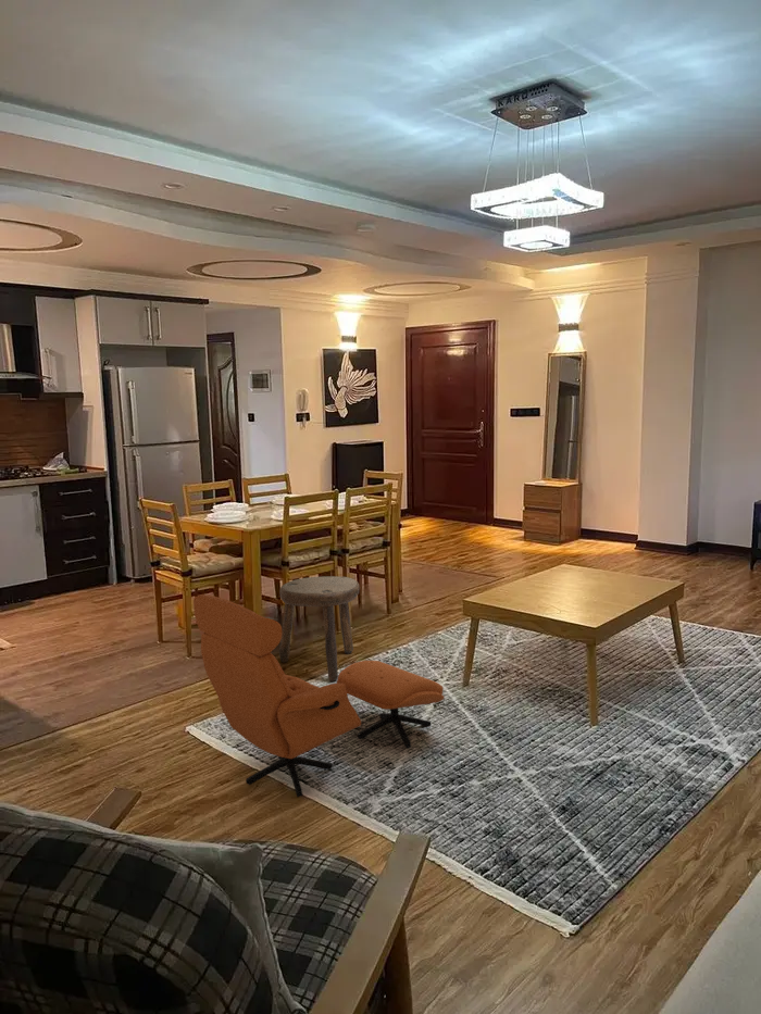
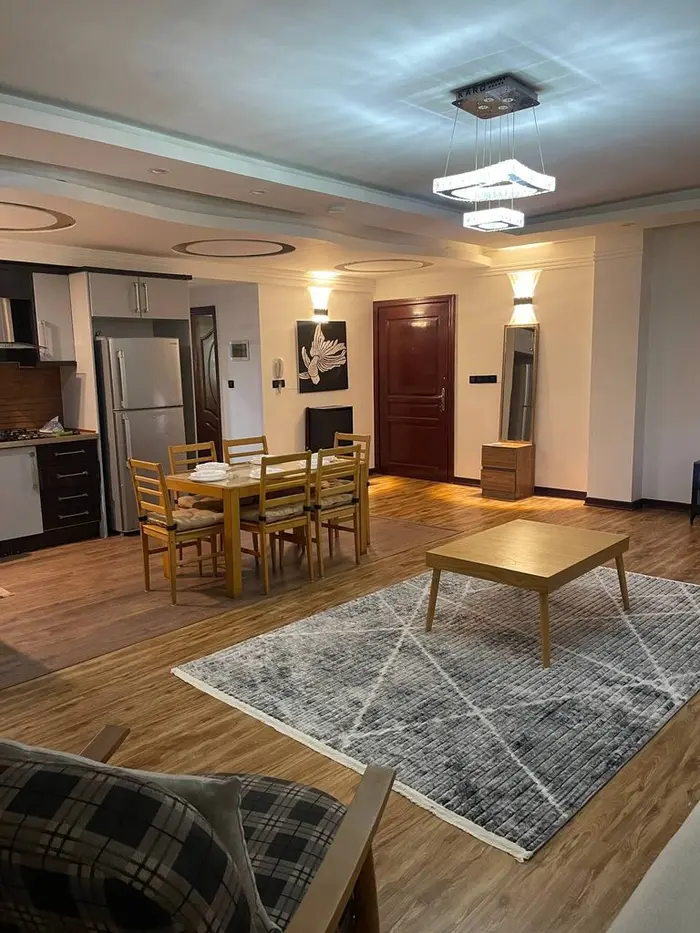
- armchair [192,593,446,798]
- stool [278,575,361,683]
